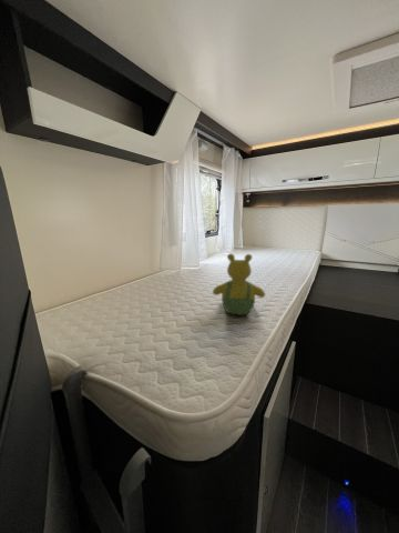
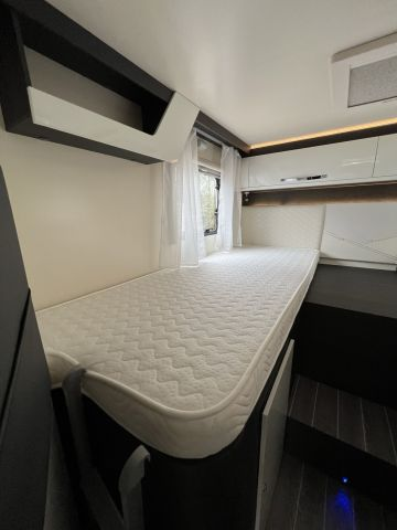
- teddy bear [212,252,266,316]
